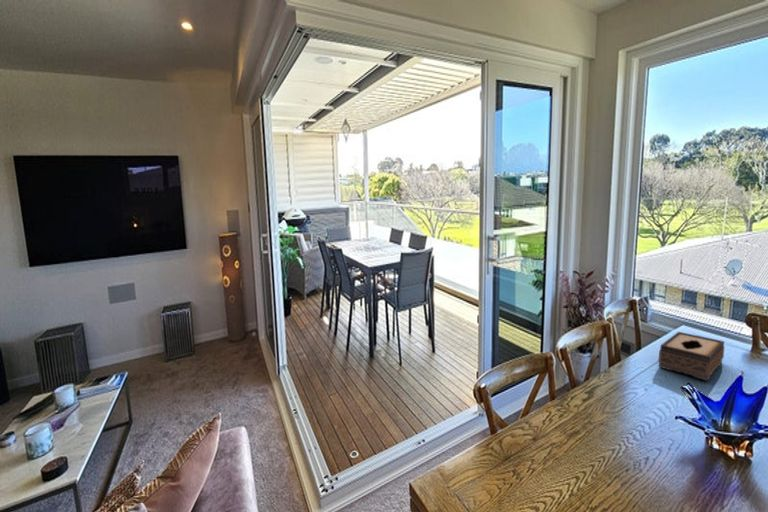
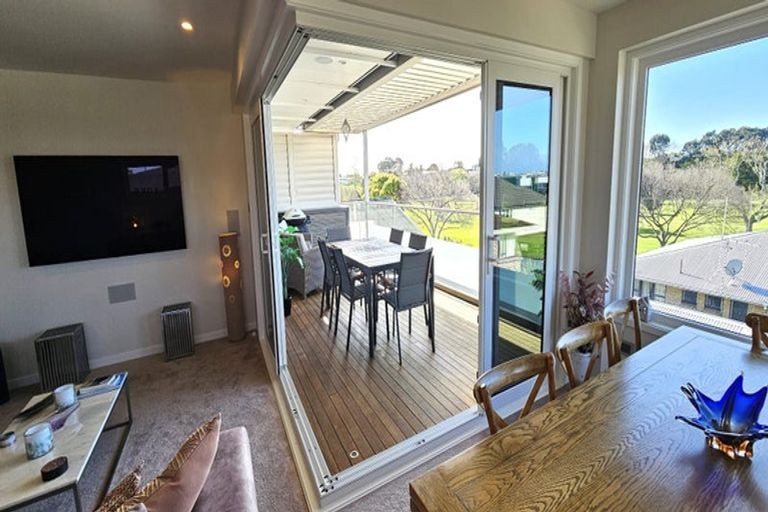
- tissue box [657,331,726,382]
